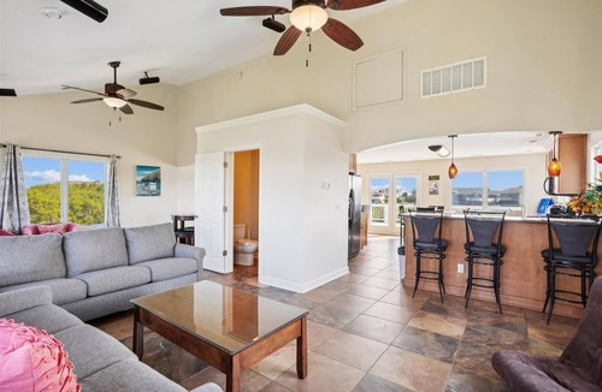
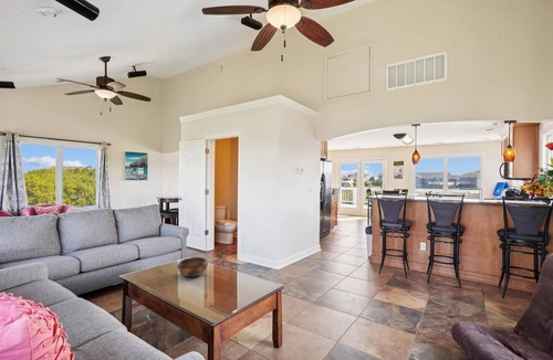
+ decorative bowl [176,256,209,278]
